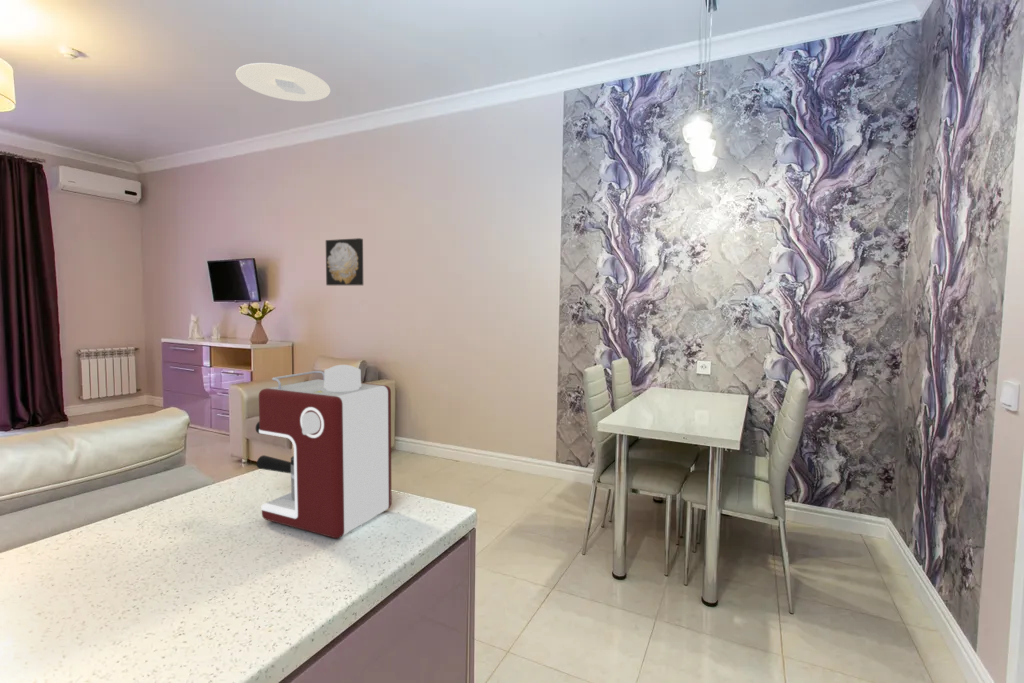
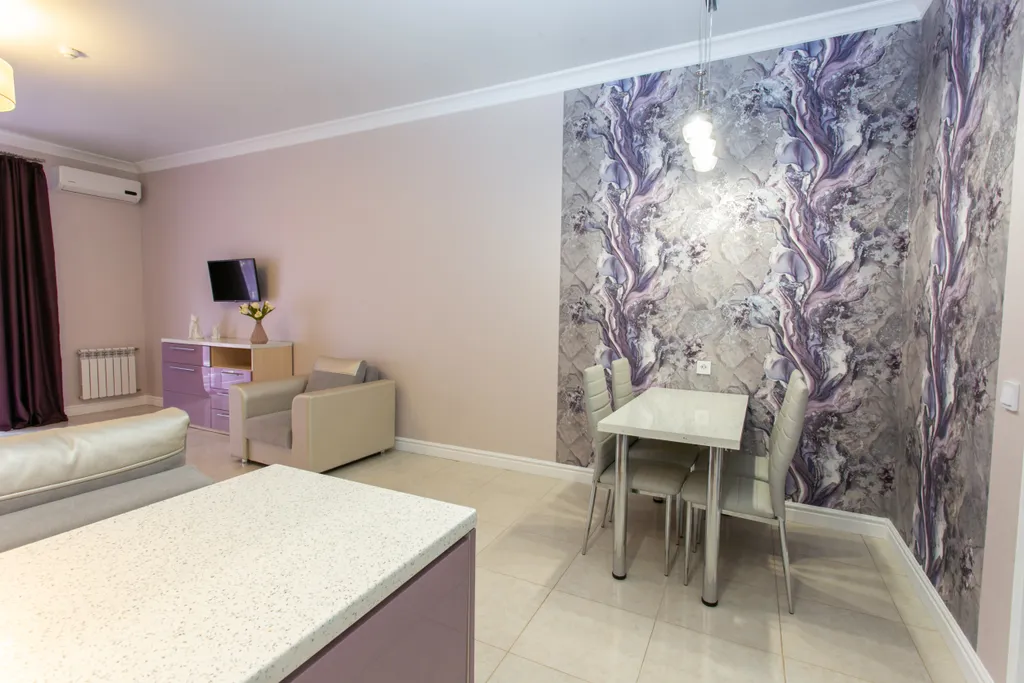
- wall art [325,237,364,286]
- coffee maker [255,364,393,539]
- ceiling light [235,62,331,102]
